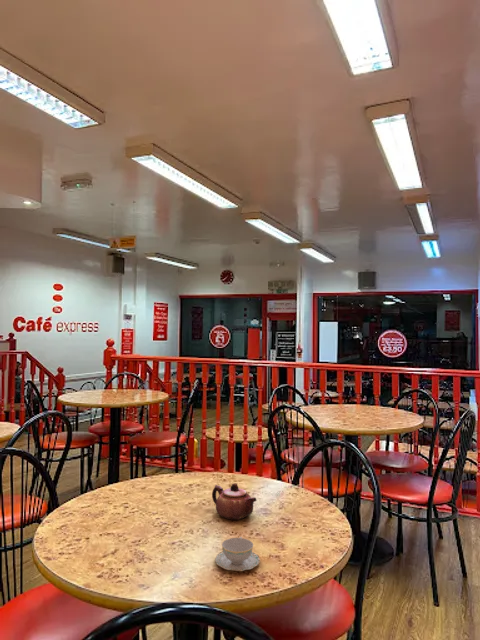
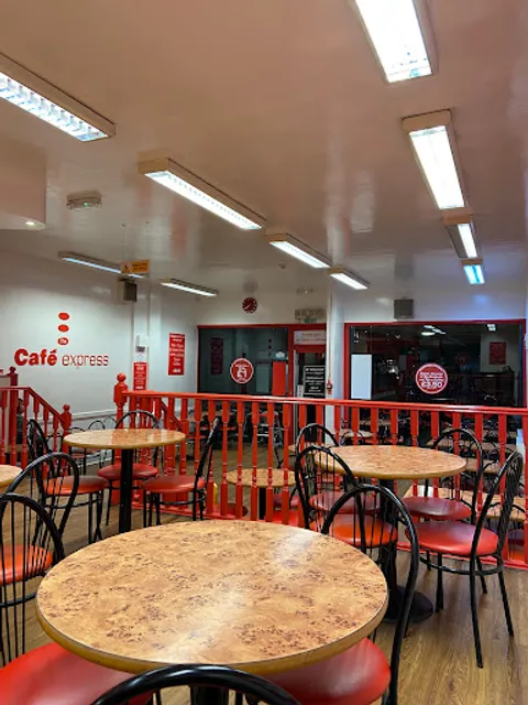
- teapot [211,482,257,521]
- chinaware [214,536,261,572]
